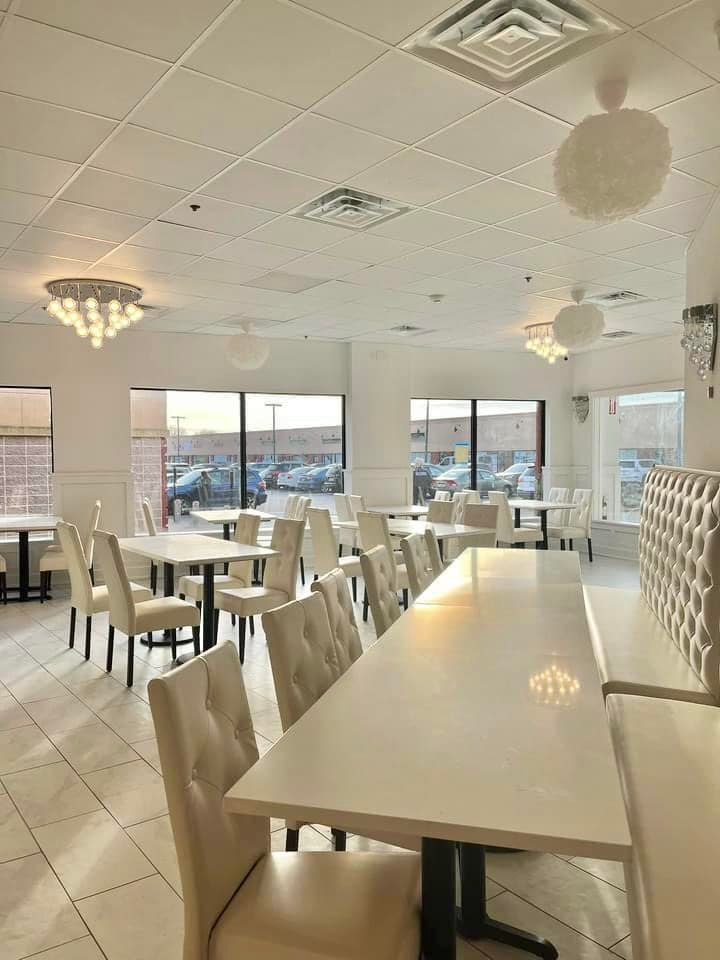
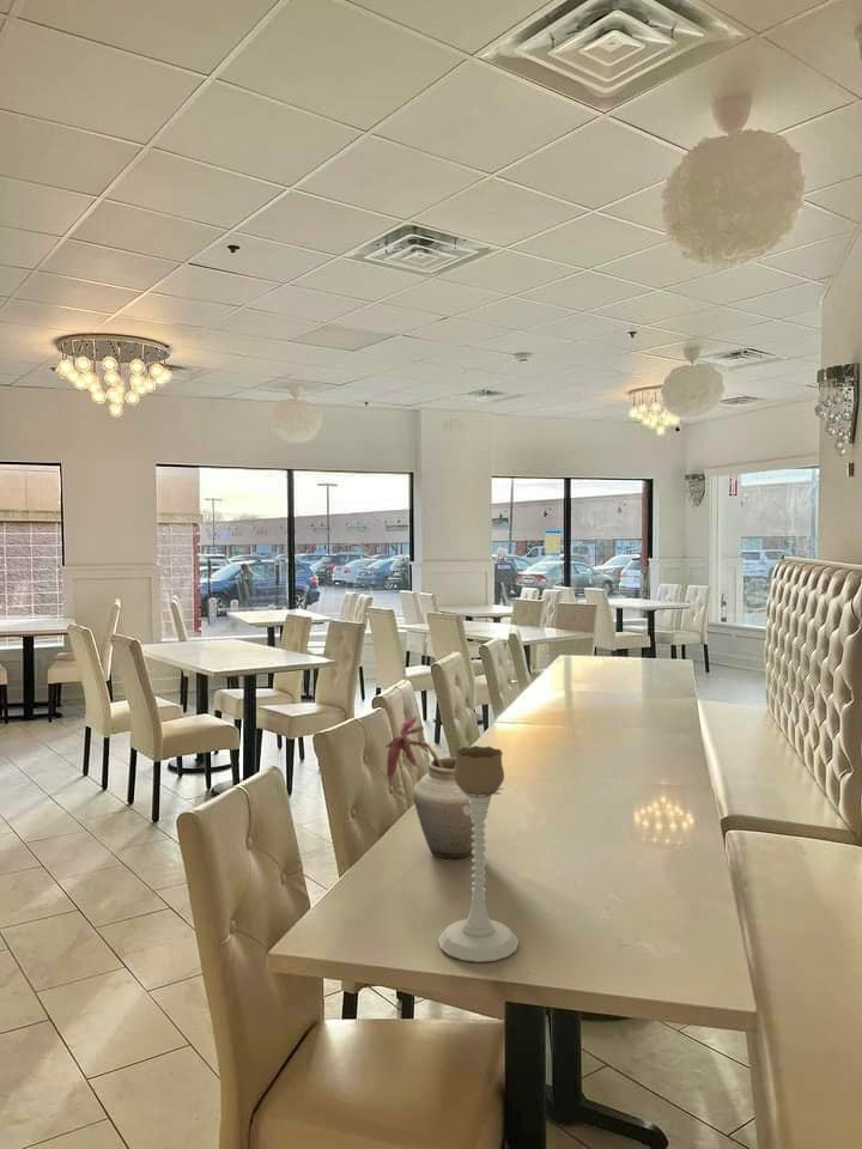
+ vase [384,713,492,861]
+ candle holder [437,744,520,963]
